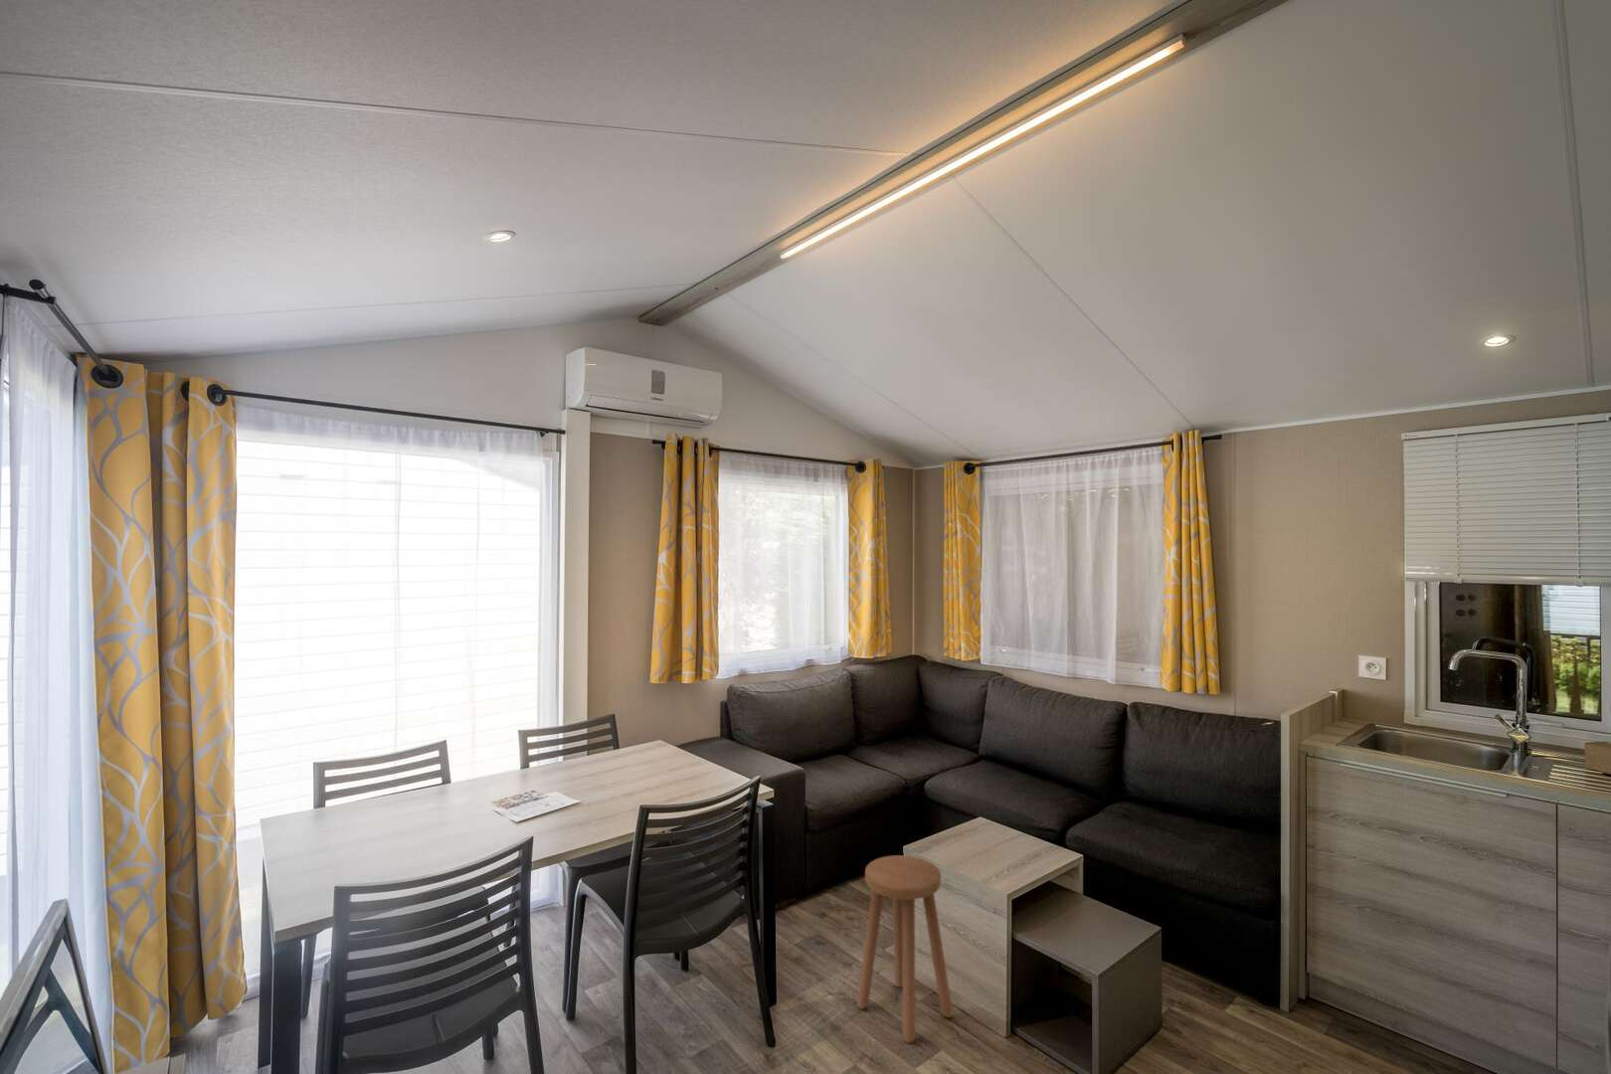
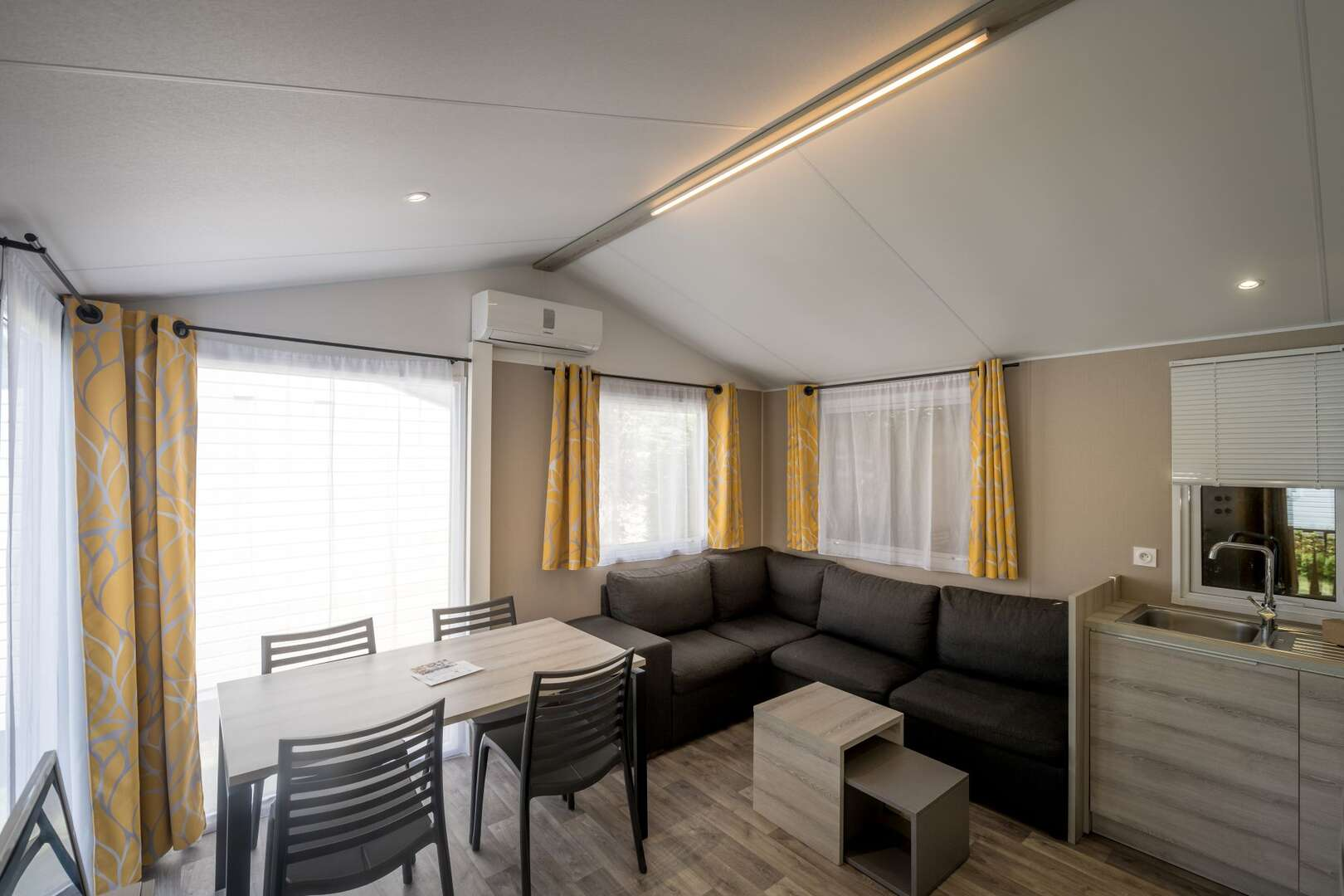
- stool [856,855,954,1044]
